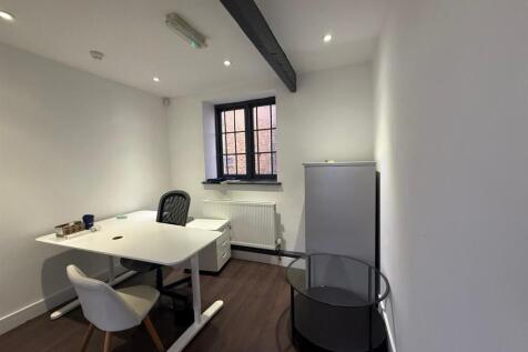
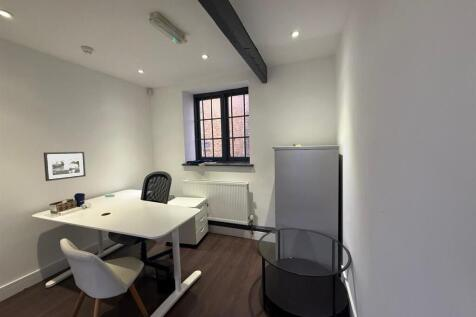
+ picture frame [43,151,87,182]
